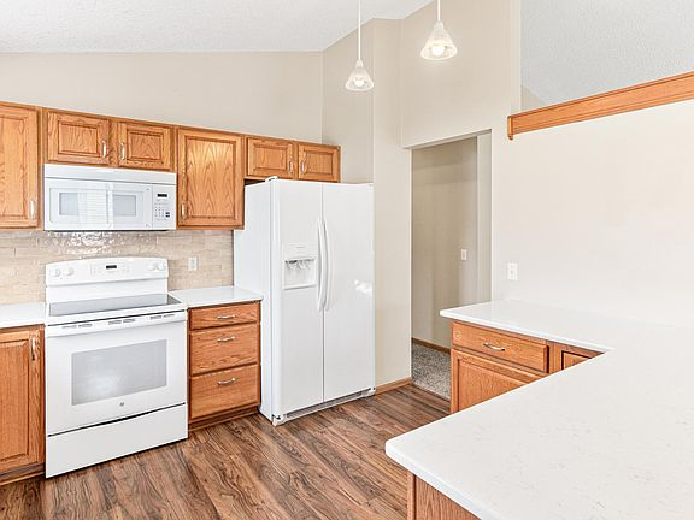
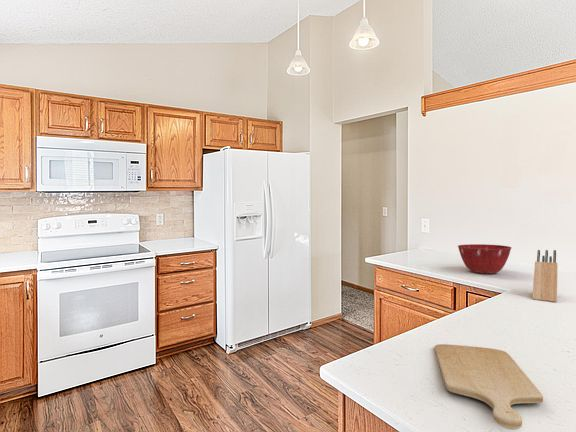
+ mixing bowl [457,243,513,275]
+ chopping board [434,343,544,431]
+ knife block [532,249,558,303]
